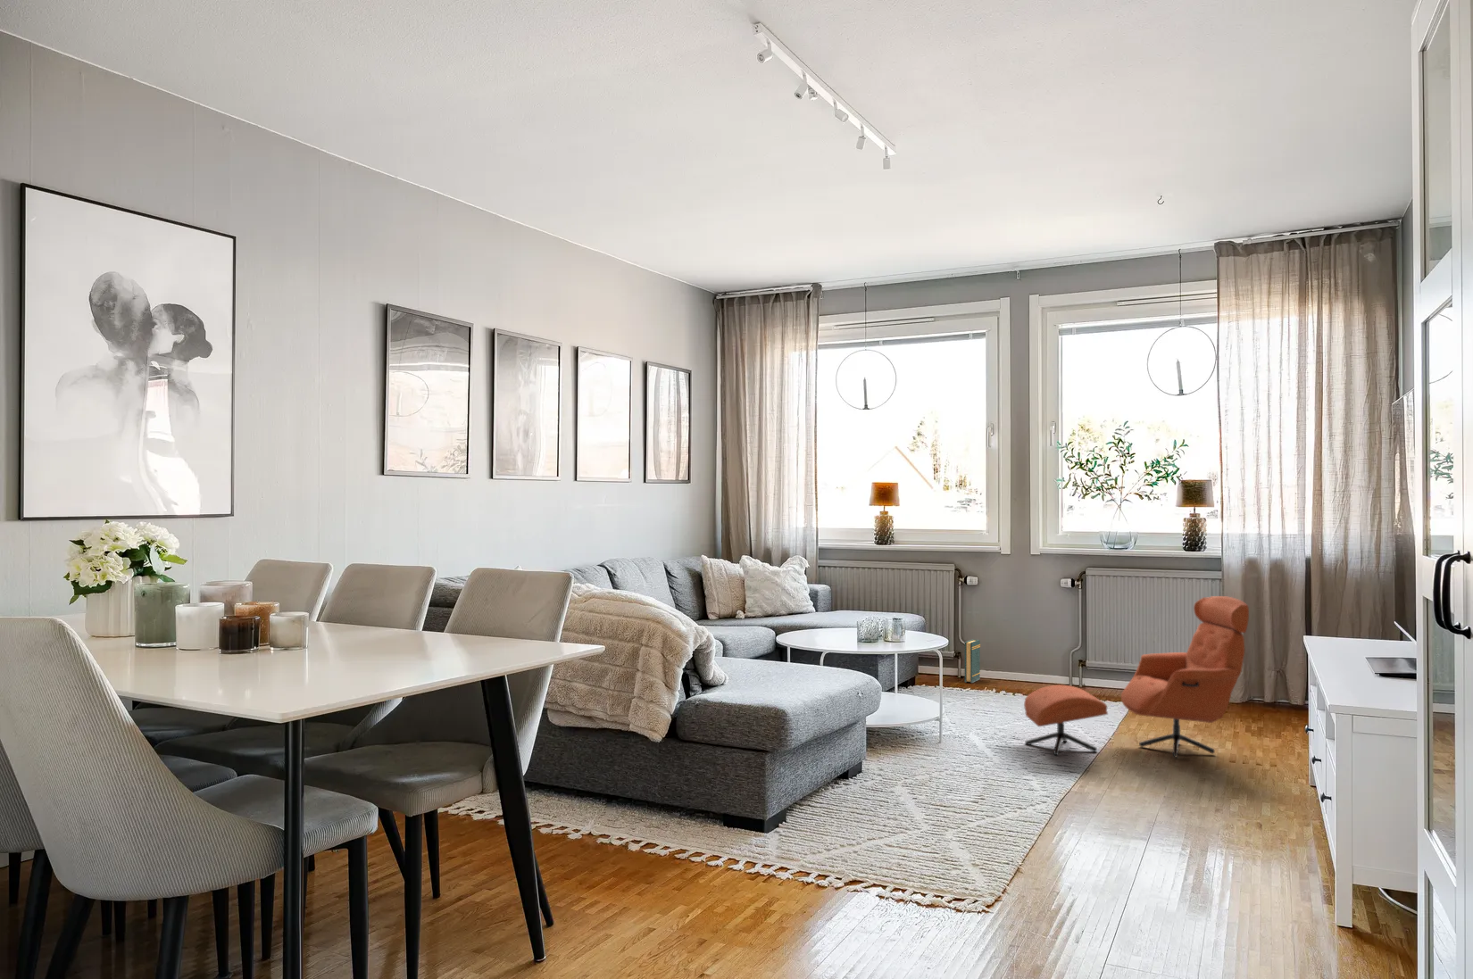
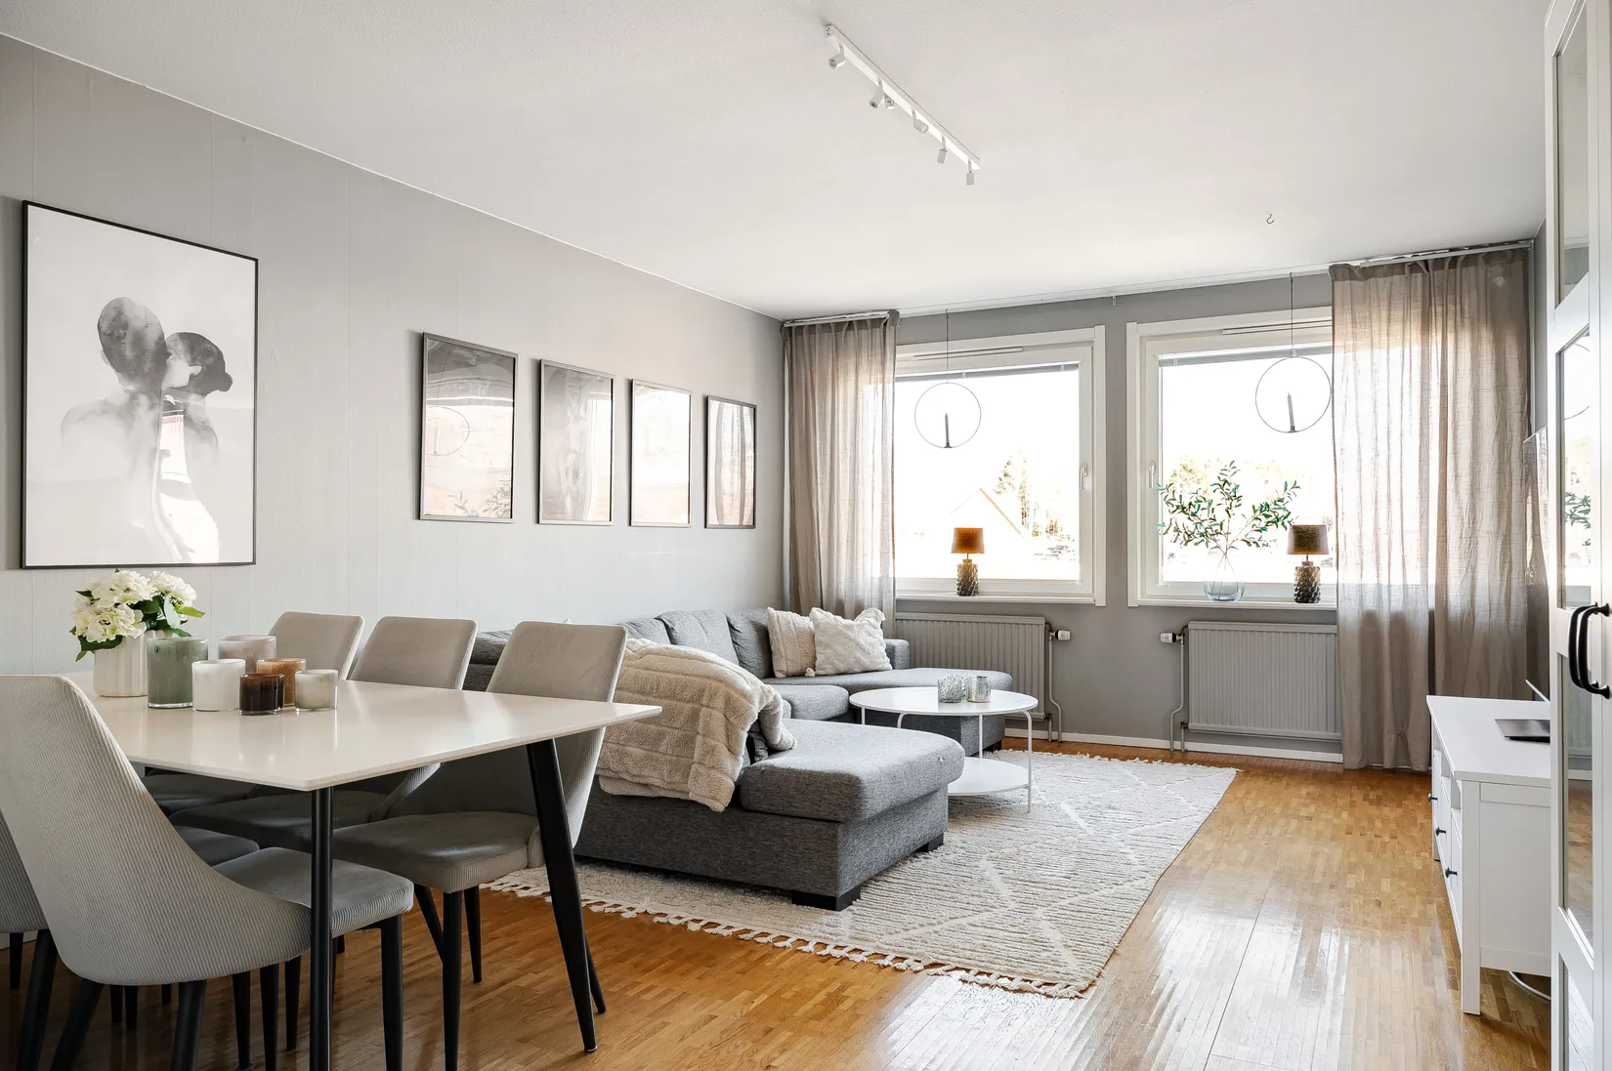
- book [964,639,981,684]
- armchair [1023,595,1250,757]
